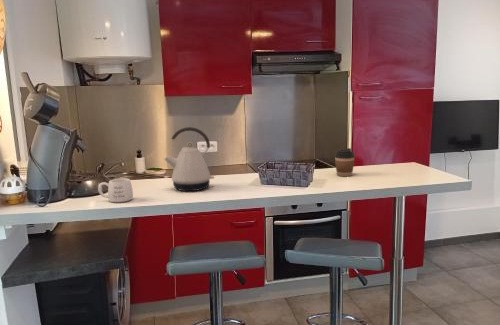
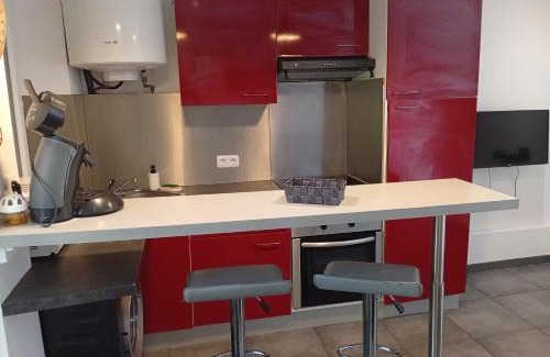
- coffee cup [333,147,356,177]
- kettle [164,126,215,192]
- mug [97,178,134,203]
